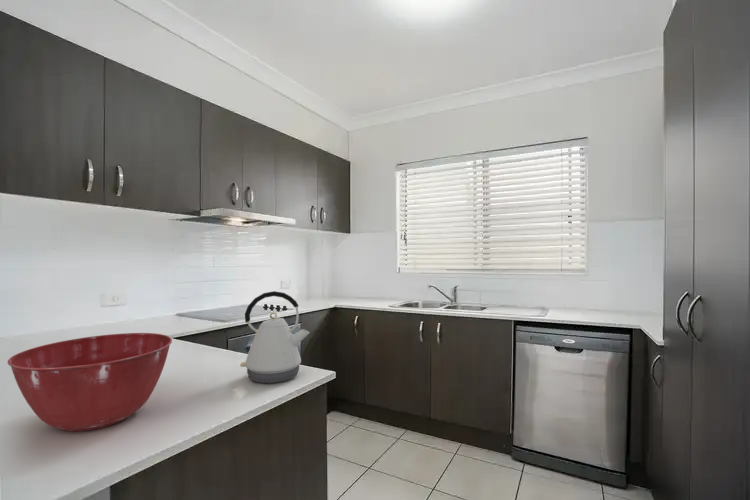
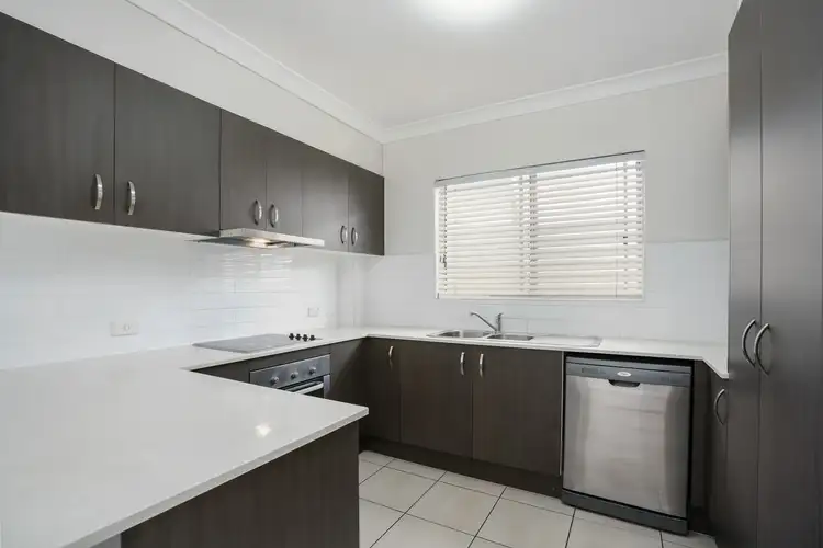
- kettle [239,290,310,384]
- mixing bowl [7,332,173,432]
